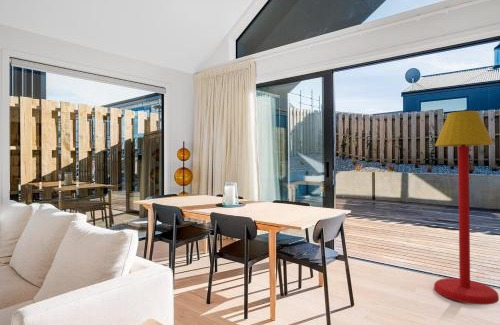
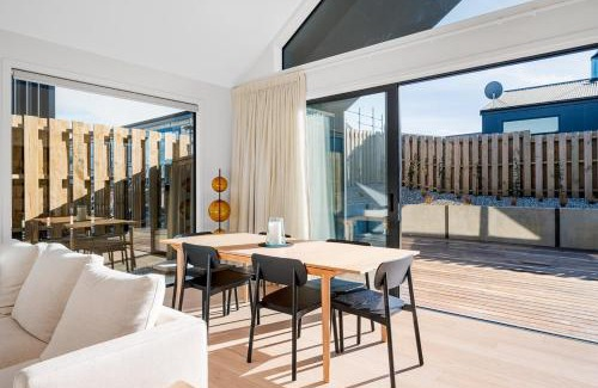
- floor lamp [433,110,500,306]
